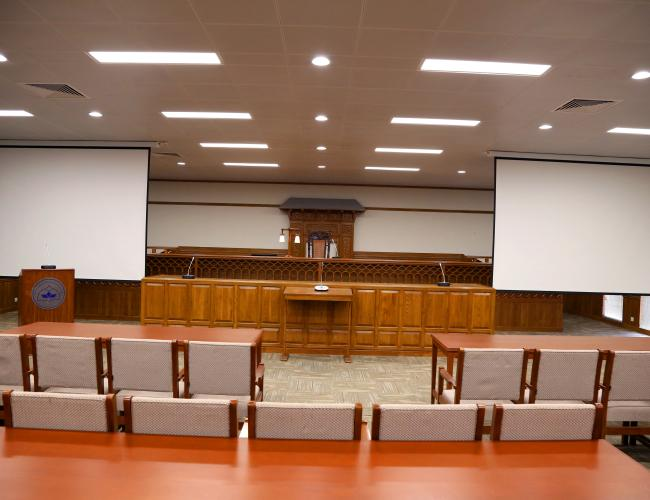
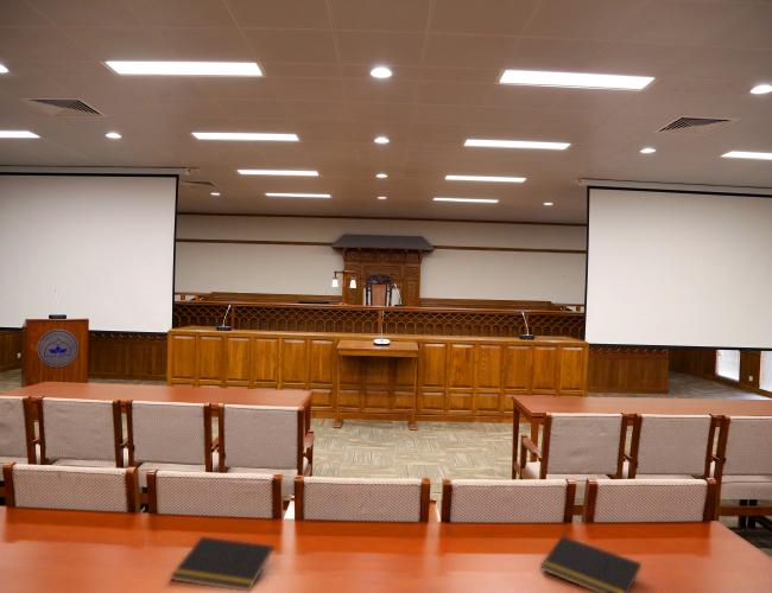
+ notepad [539,535,643,593]
+ notepad [169,535,276,592]
